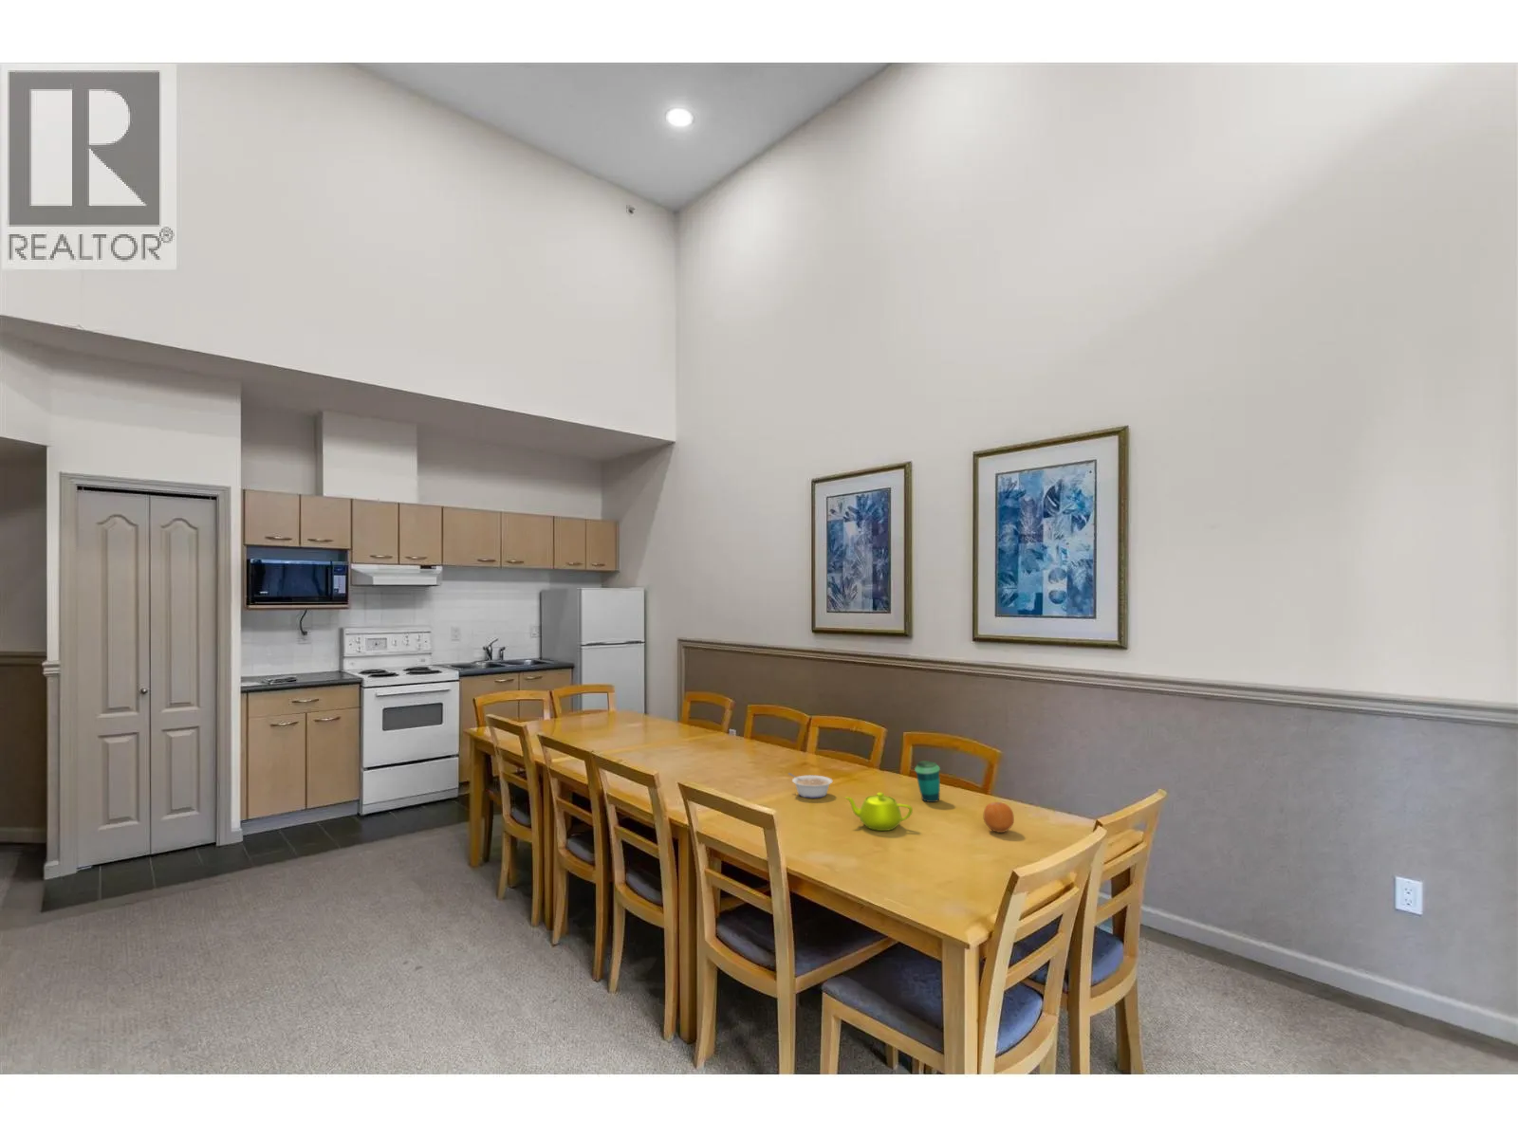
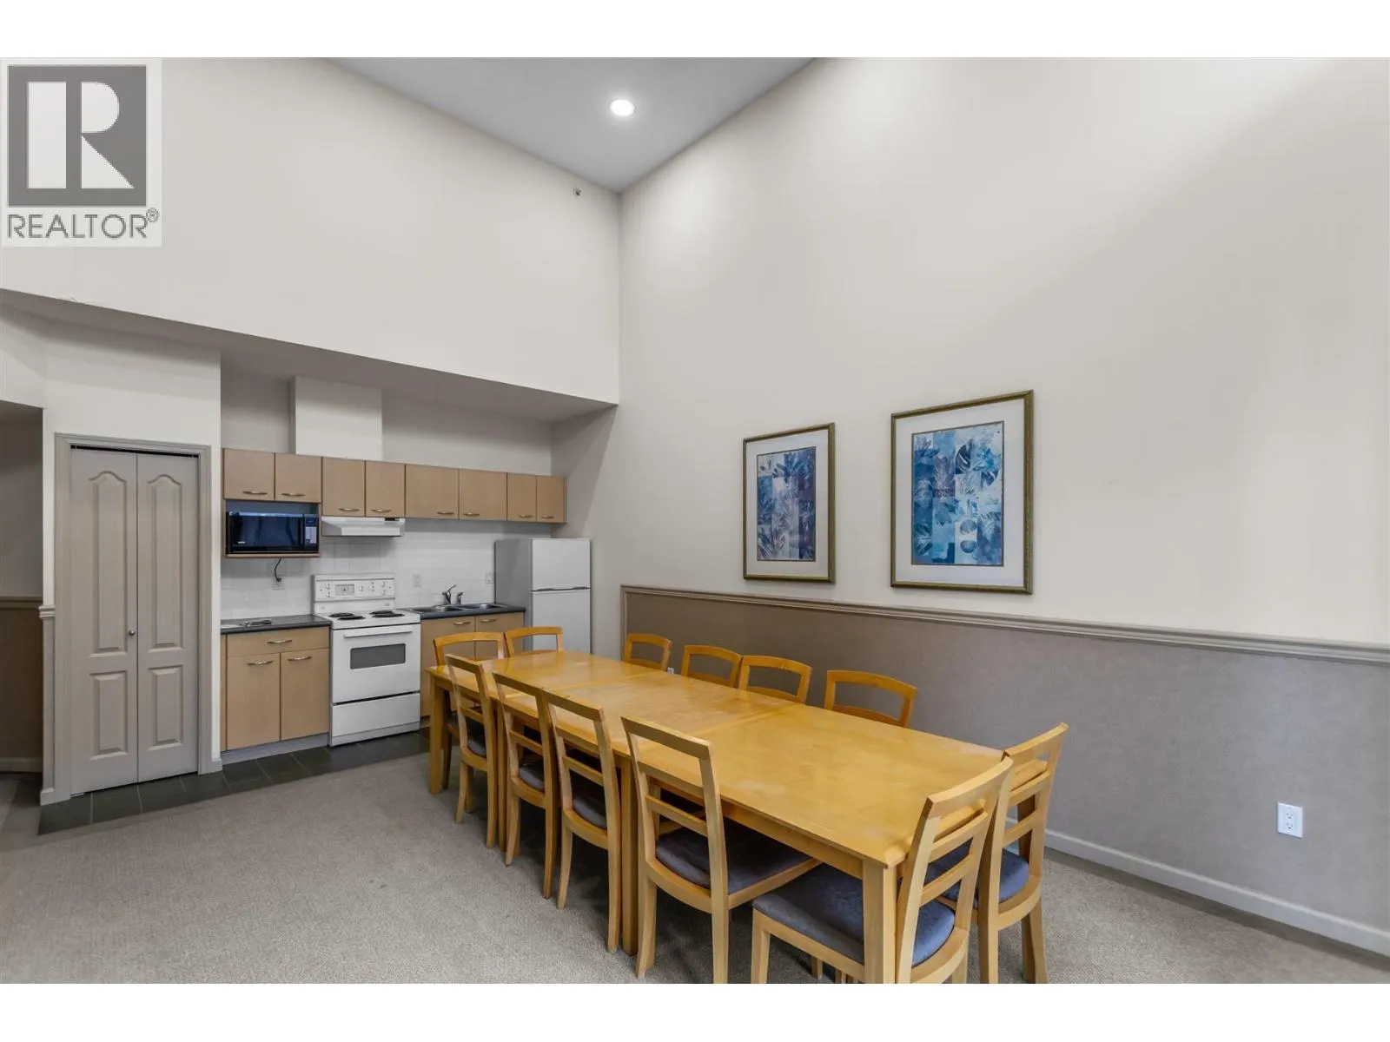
- legume [788,772,834,800]
- teapot [844,791,913,832]
- fruit [983,801,1015,833]
- cup [913,760,941,803]
